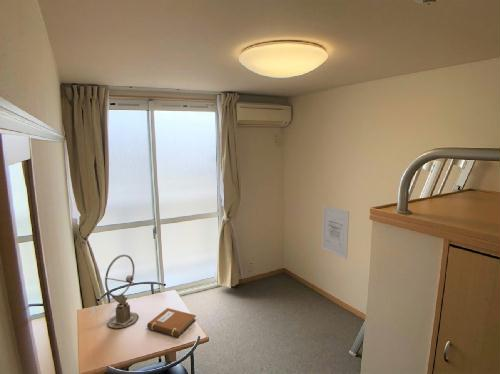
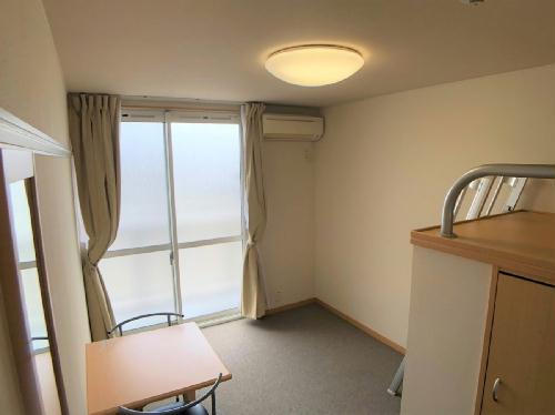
- notebook [146,307,197,338]
- sundial [104,254,140,330]
- wall art [321,205,350,260]
